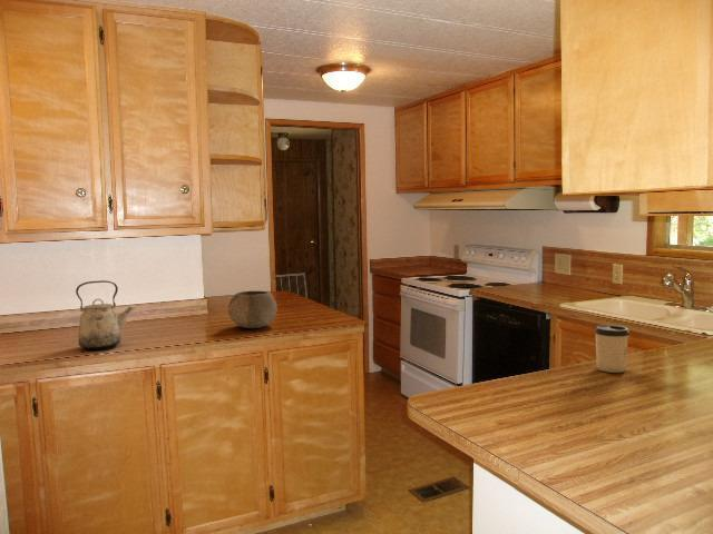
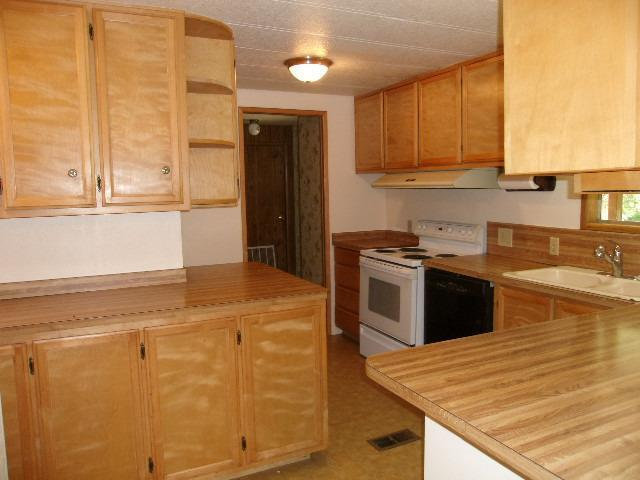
- bowl [227,290,279,329]
- kettle [75,279,136,350]
- cup [594,324,631,374]
